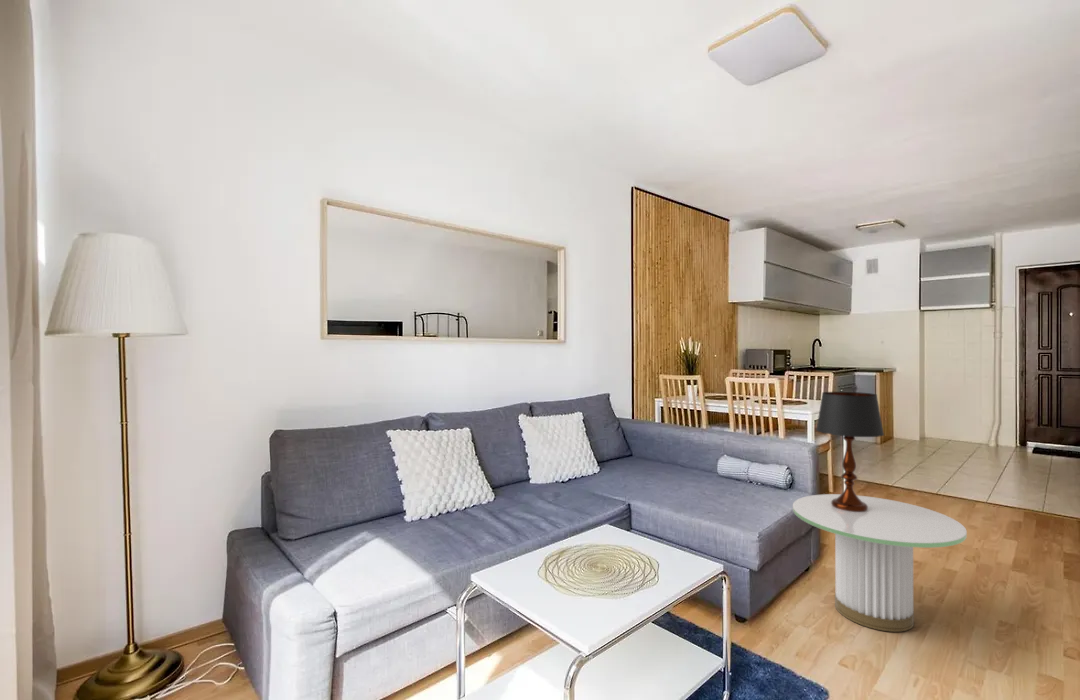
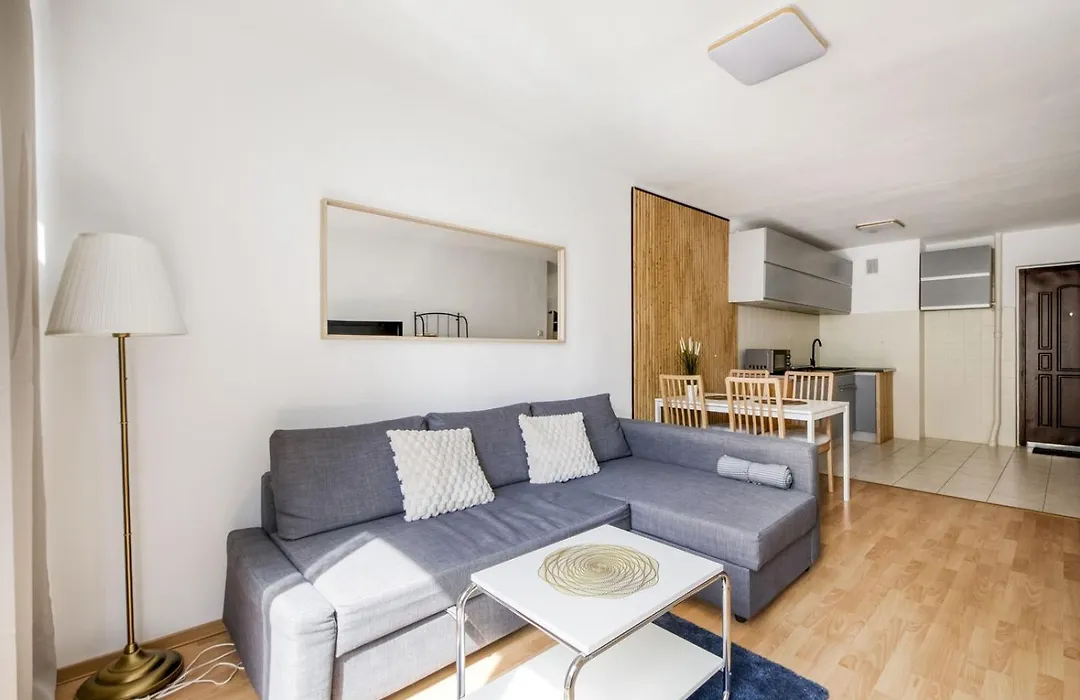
- table lamp [815,391,885,512]
- side table [792,493,968,633]
